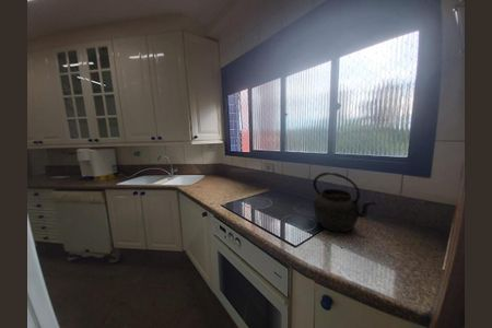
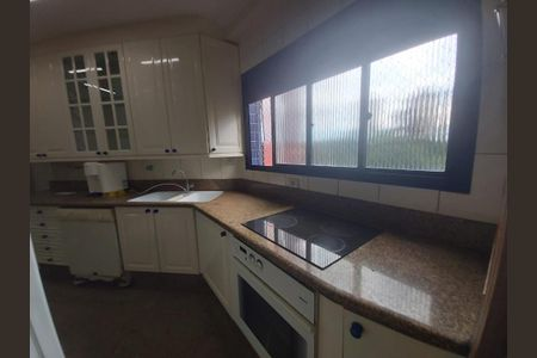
- kettle [312,172,377,233]
